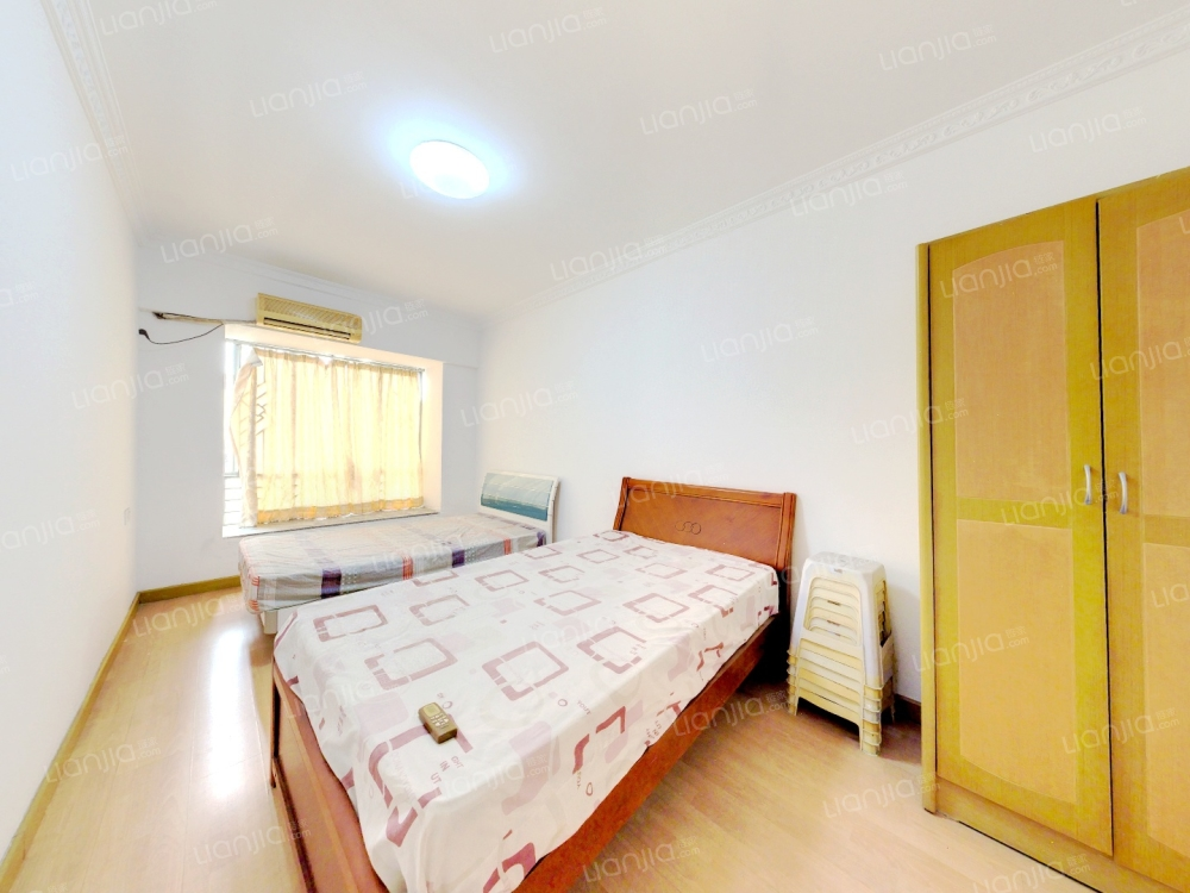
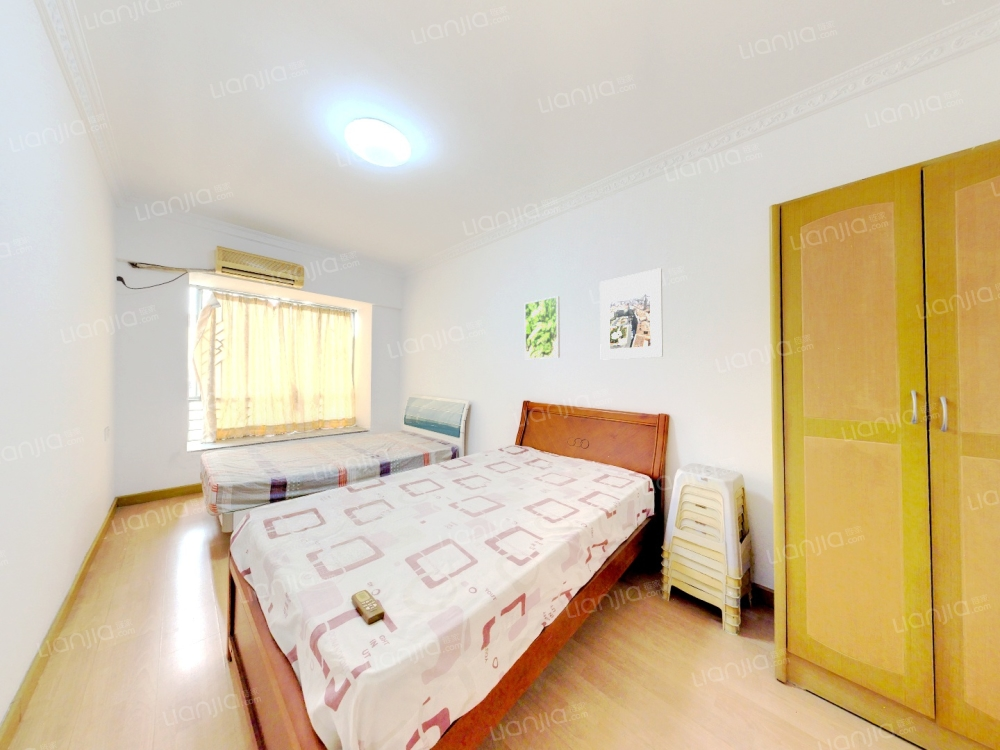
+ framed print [599,267,664,361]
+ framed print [524,295,561,360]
